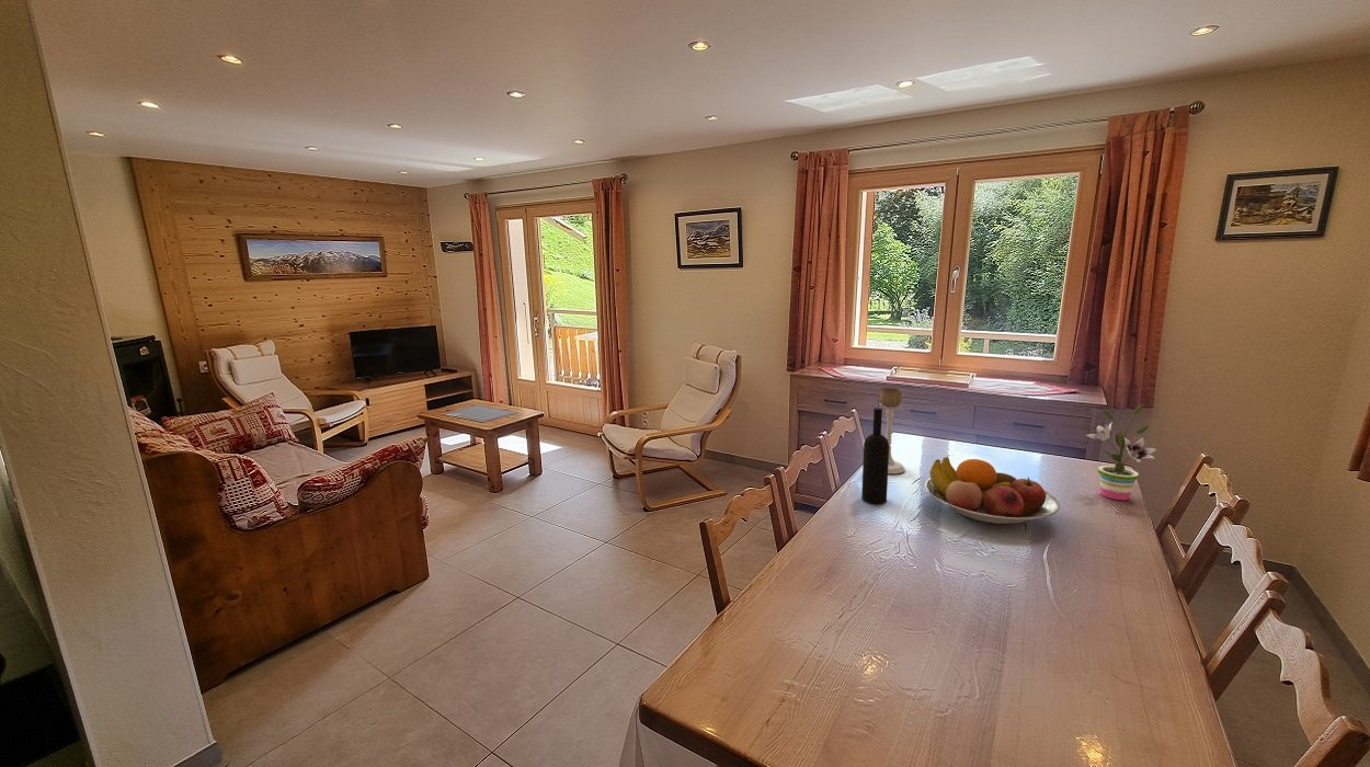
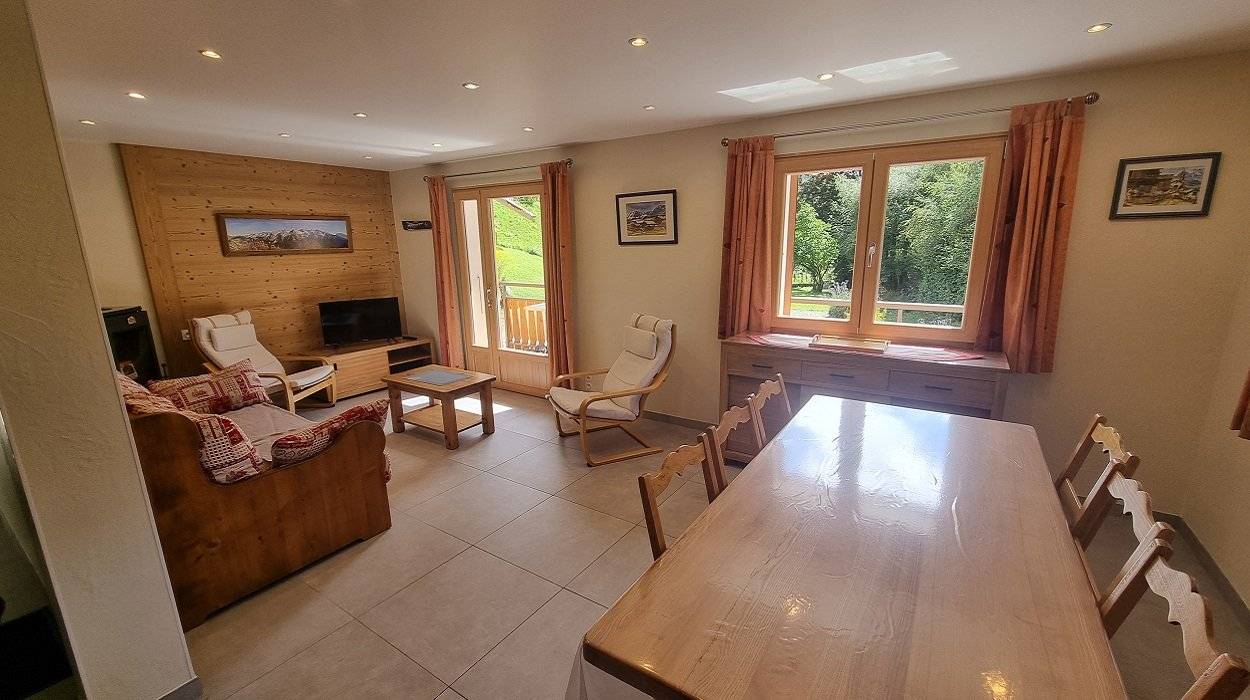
- fruit bowl [924,456,1061,525]
- potted plant [1085,403,1157,501]
- candle holder [878,387,906,474]
- wine bottle [860,407,889,505]
